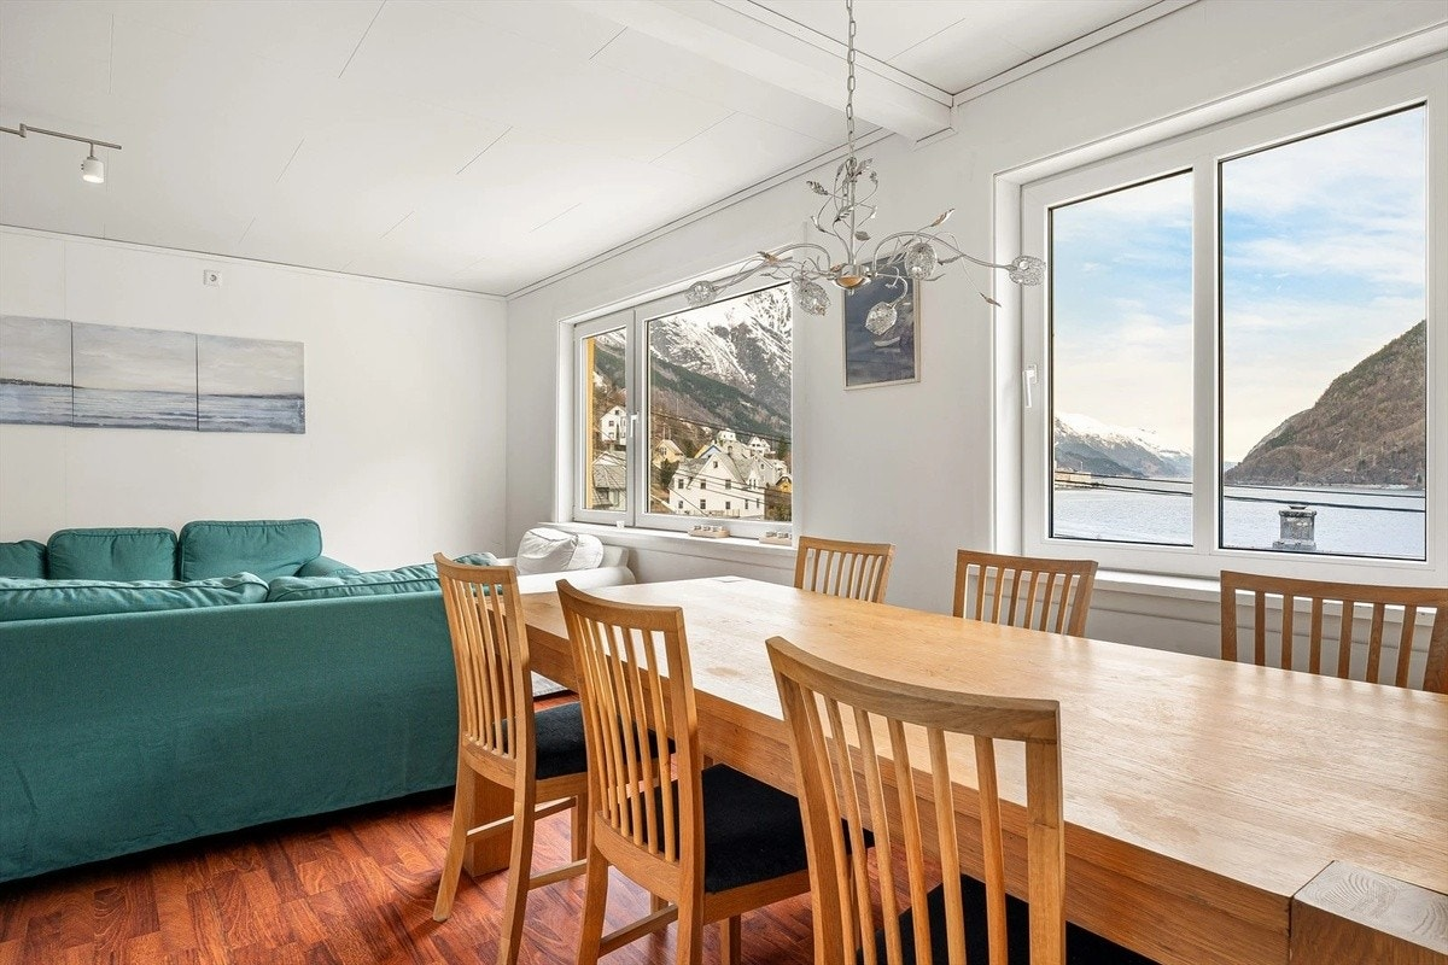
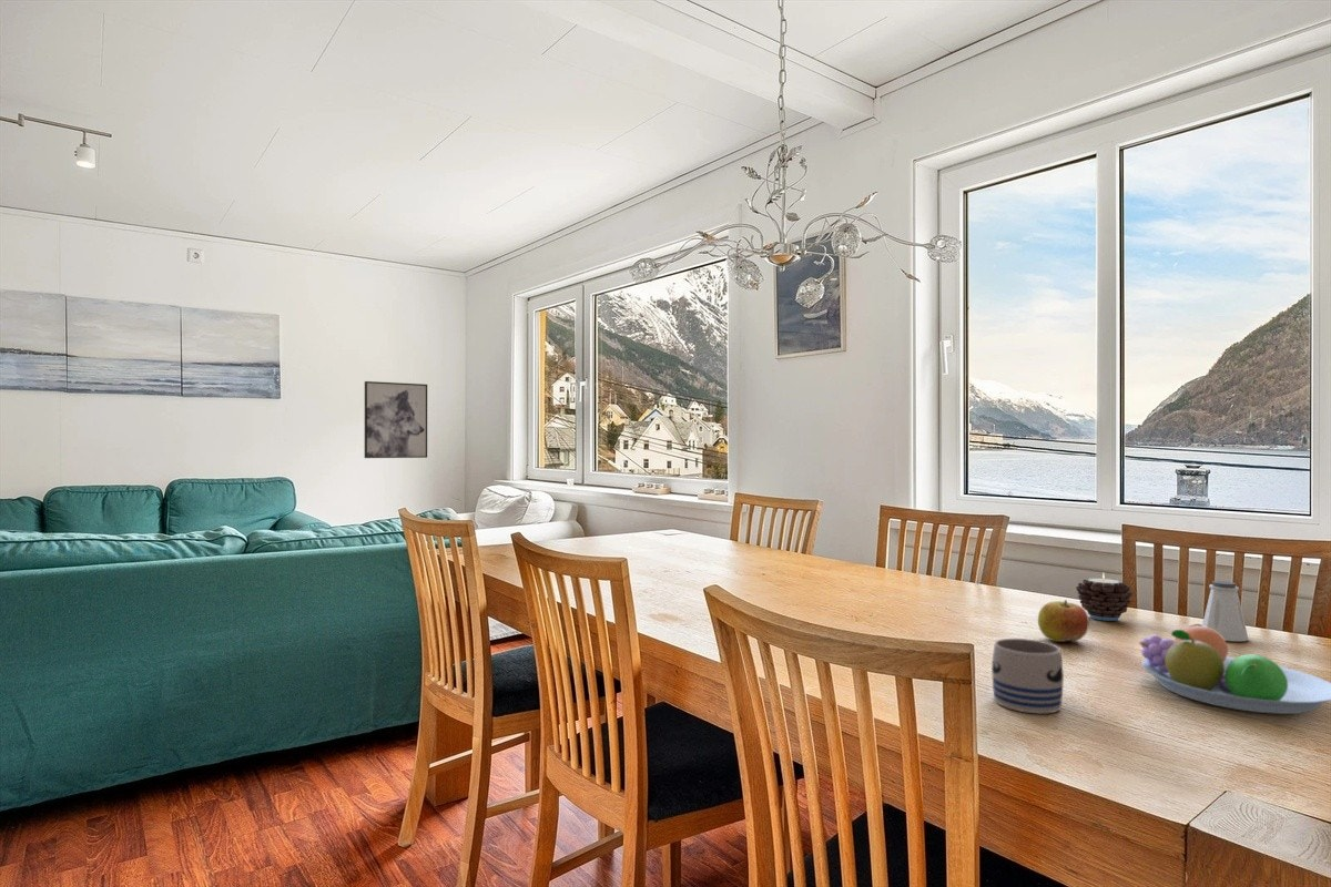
+ fruit bowl [1138,623,1331,715]
+ mug [990,638,1065,714]
+ saltshaker [1201,580,1249,642]
+ candle [1075,573,1134,622]
+ apple [1037,599,1090,643]
+ wall art [364,380,428,459]
